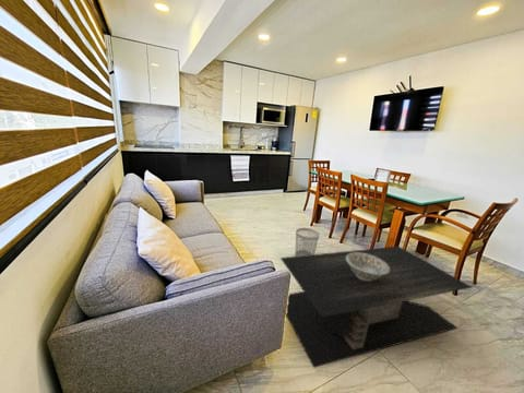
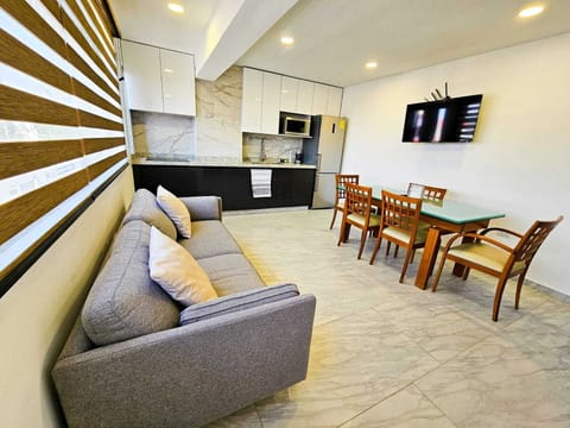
- coffee table [279,246,473,369]
- wastebasket [294,227,320,257]
- decorative bowl [346,252,390,281]
